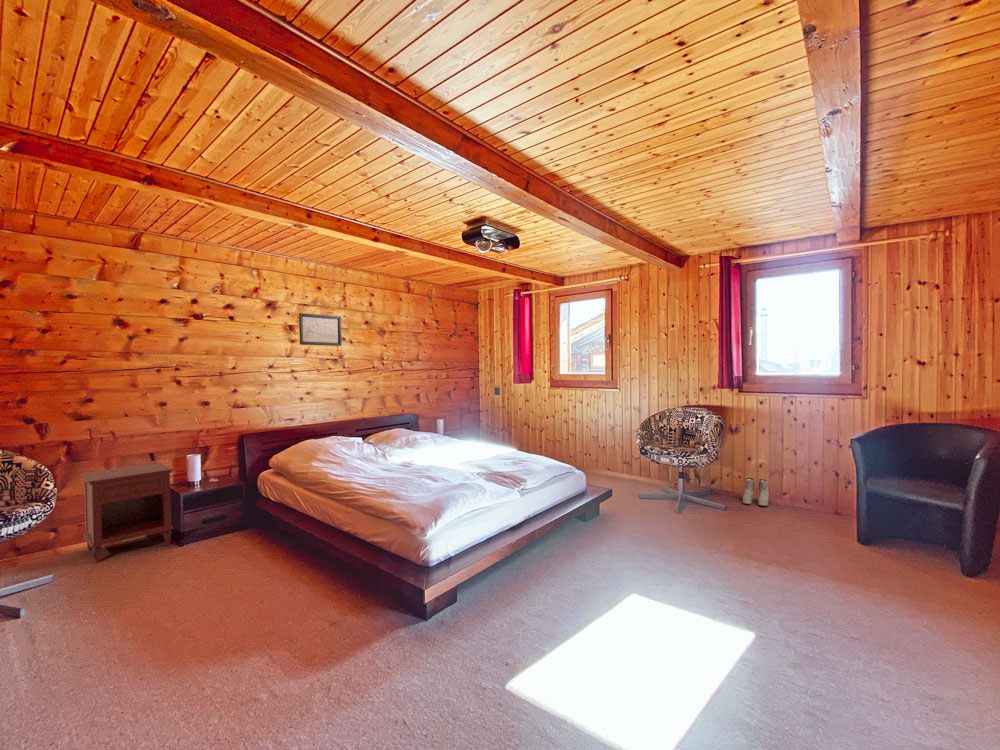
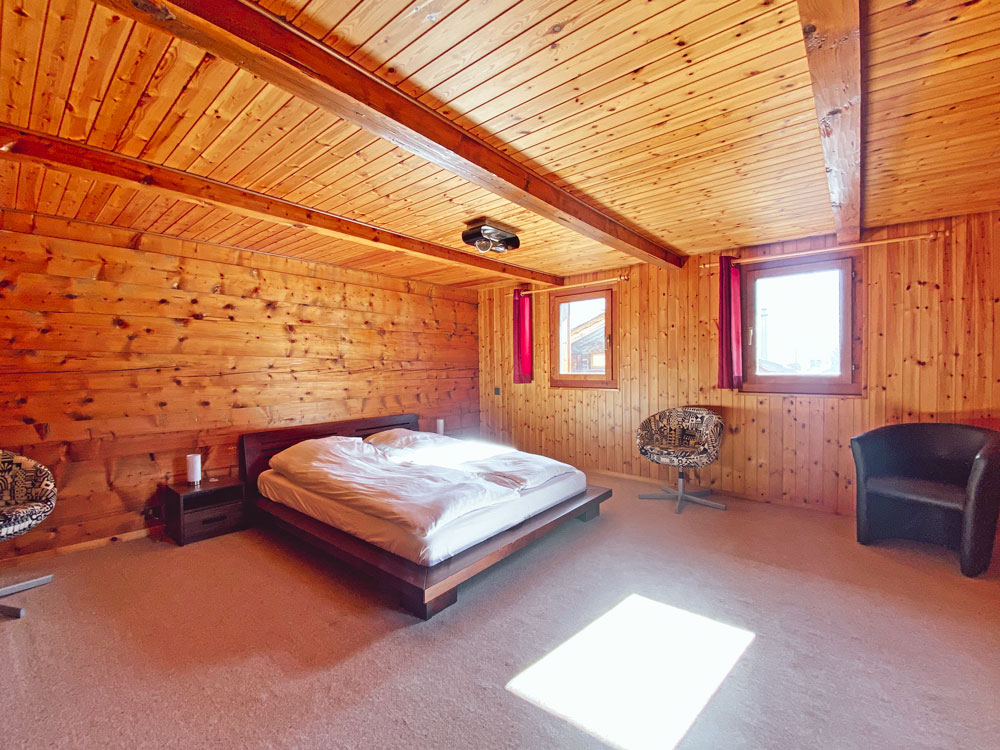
- nightstand [79,462,175,563]
- wall art [298,312,343,347]
- boots [742,477,770,507]
